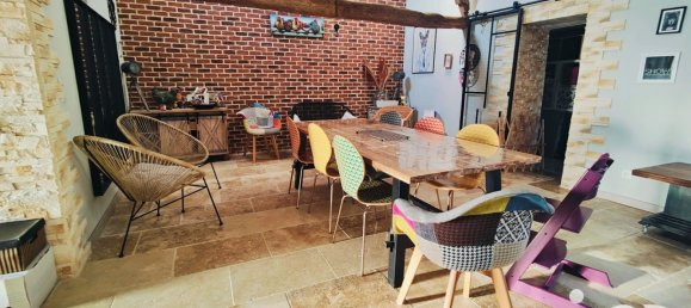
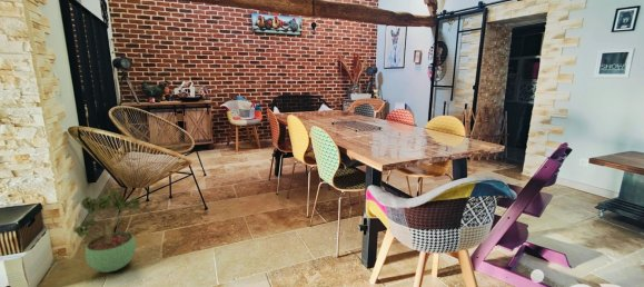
+ potted plant [73,189,141,274]
